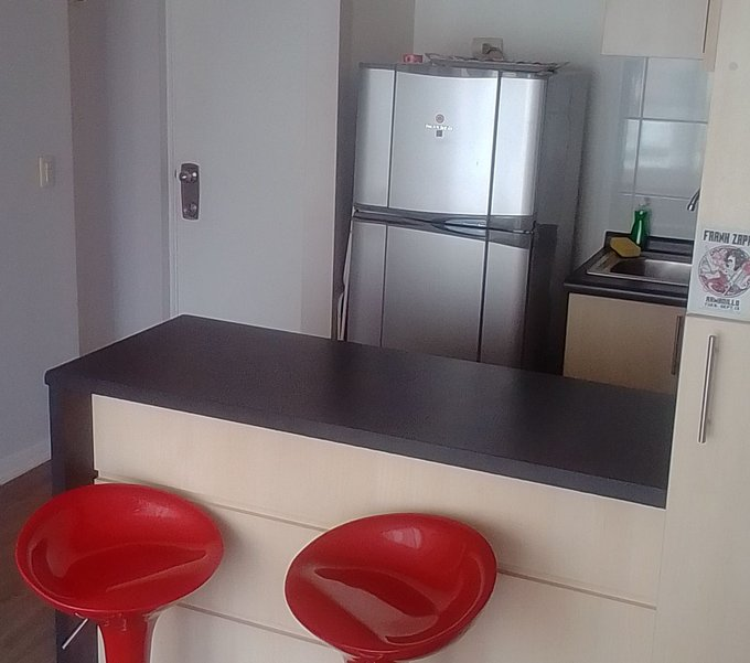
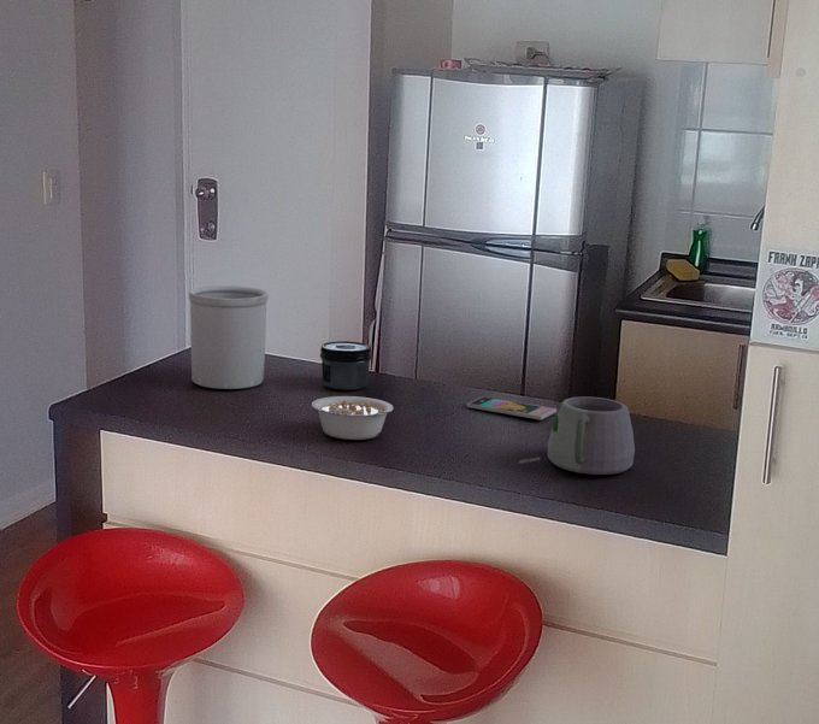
+ jar [319,340,373,392]
+ utensil holder [188,284,270,390]
+ legume [311,395,394,441]
+ smartphone [466,395,558,420]
+ mug [519,395,636,476]
